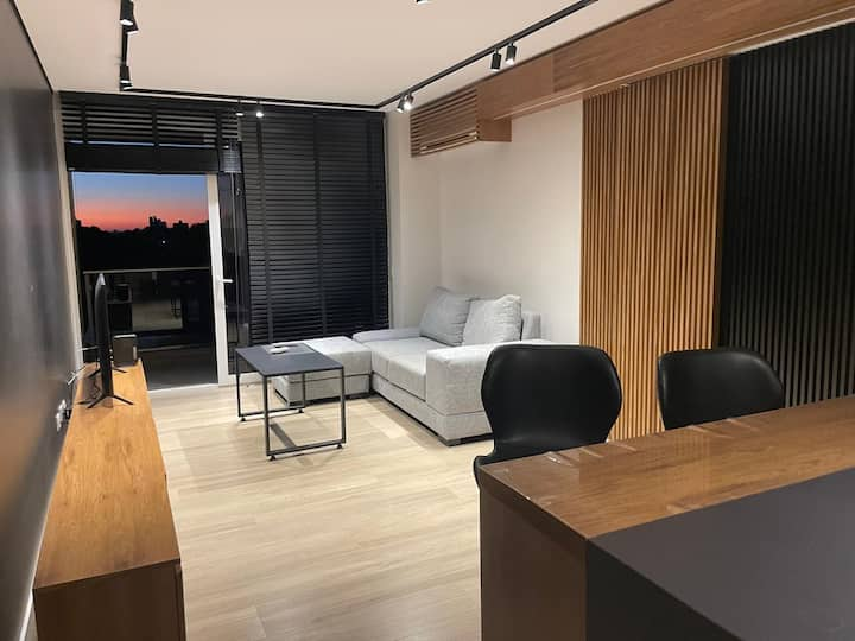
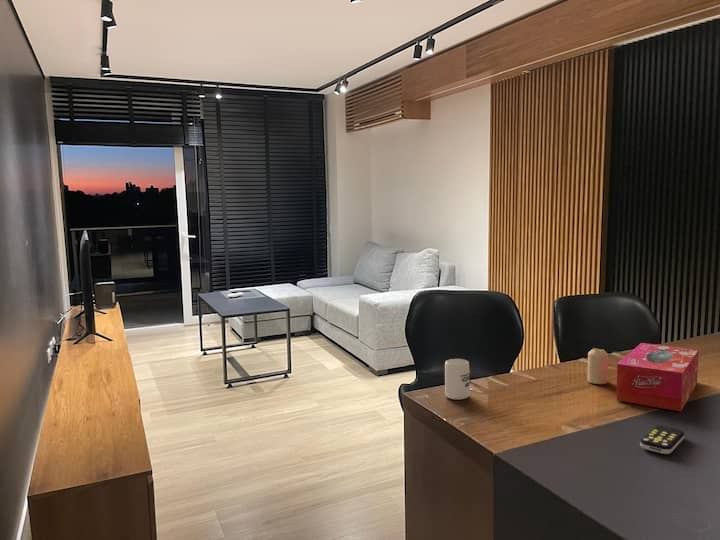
+ remote control [639,424,686,455]
+ cup [444,358,471,401]
+ candle [587,347,609,385]
+ tissue box [615,342,700,412]
